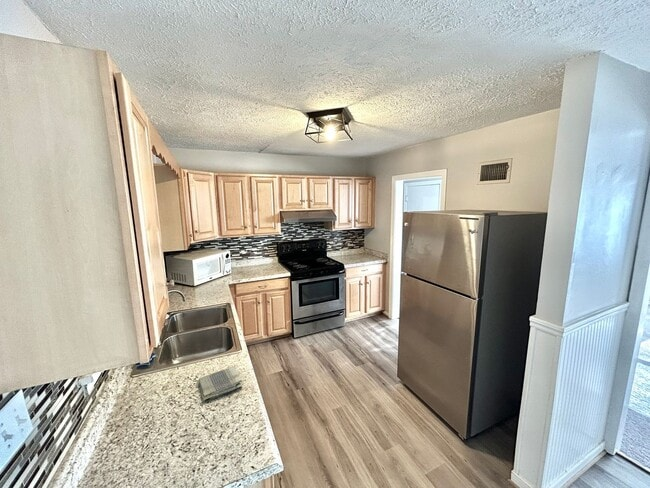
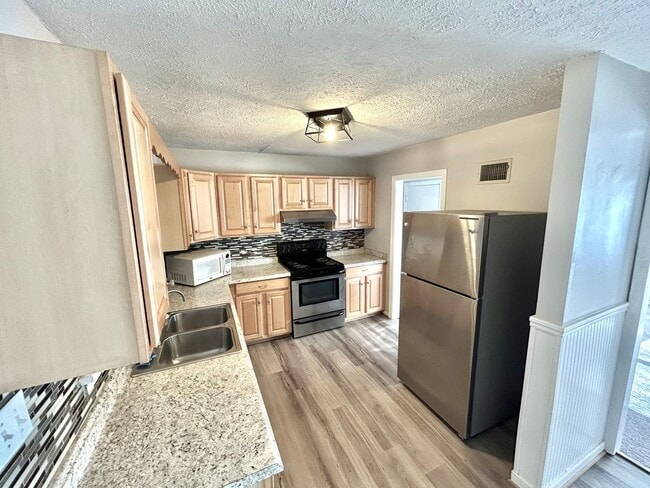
- dish towel [198,366,243,403]
